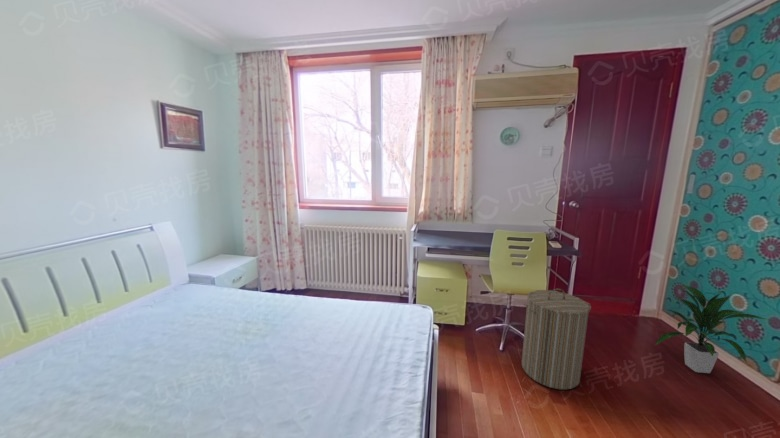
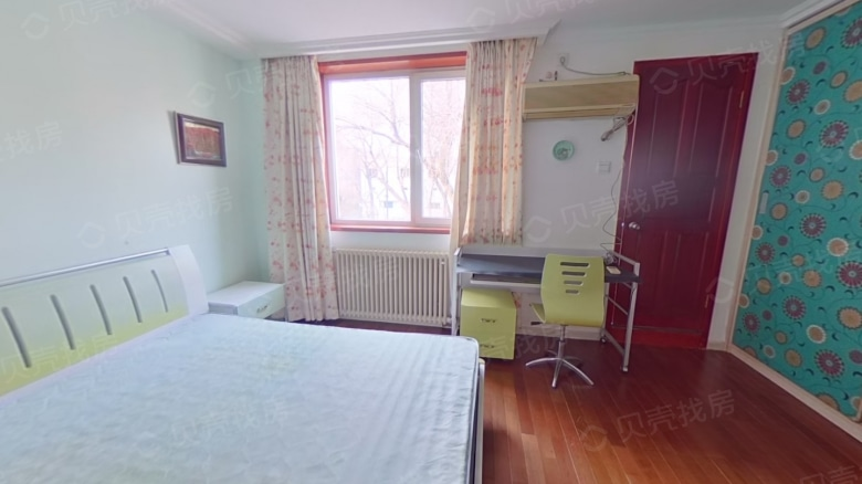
- laundry hamper [521,288,592,391]
- indoor plant [654,283,766,374]
